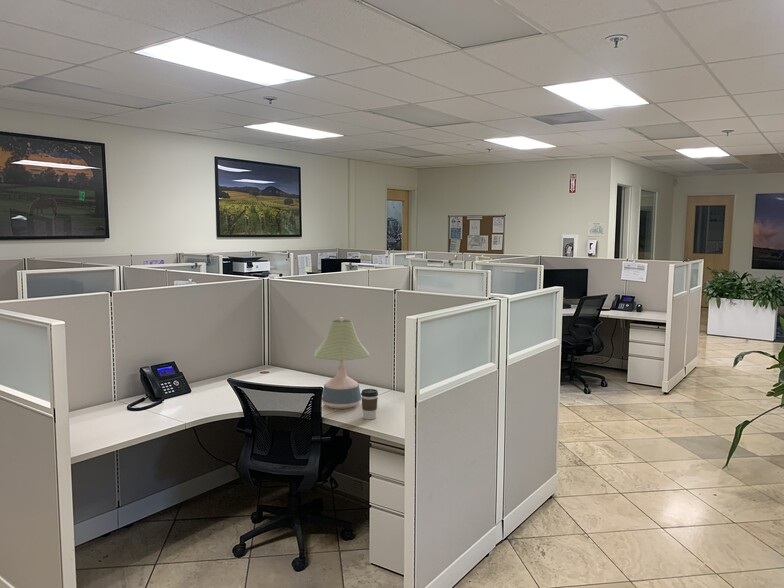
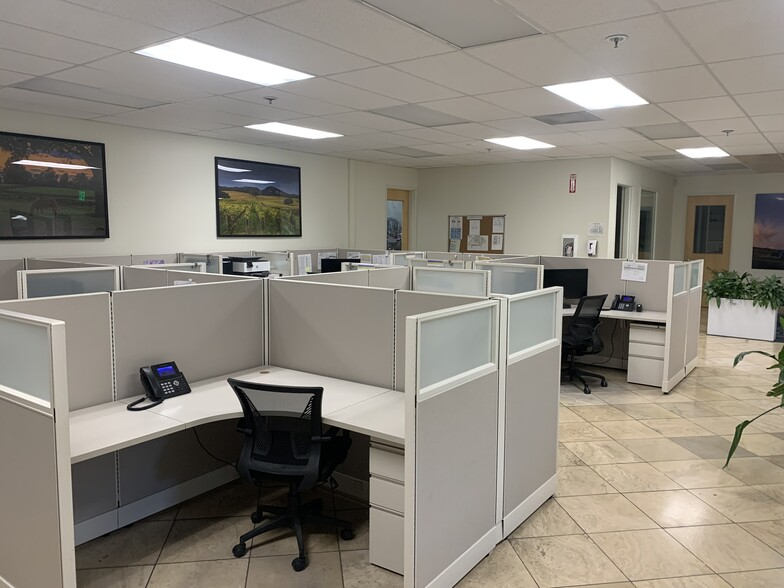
- desk lamp [313,317,370,410]
- coffee cup [360,388,379,420]
